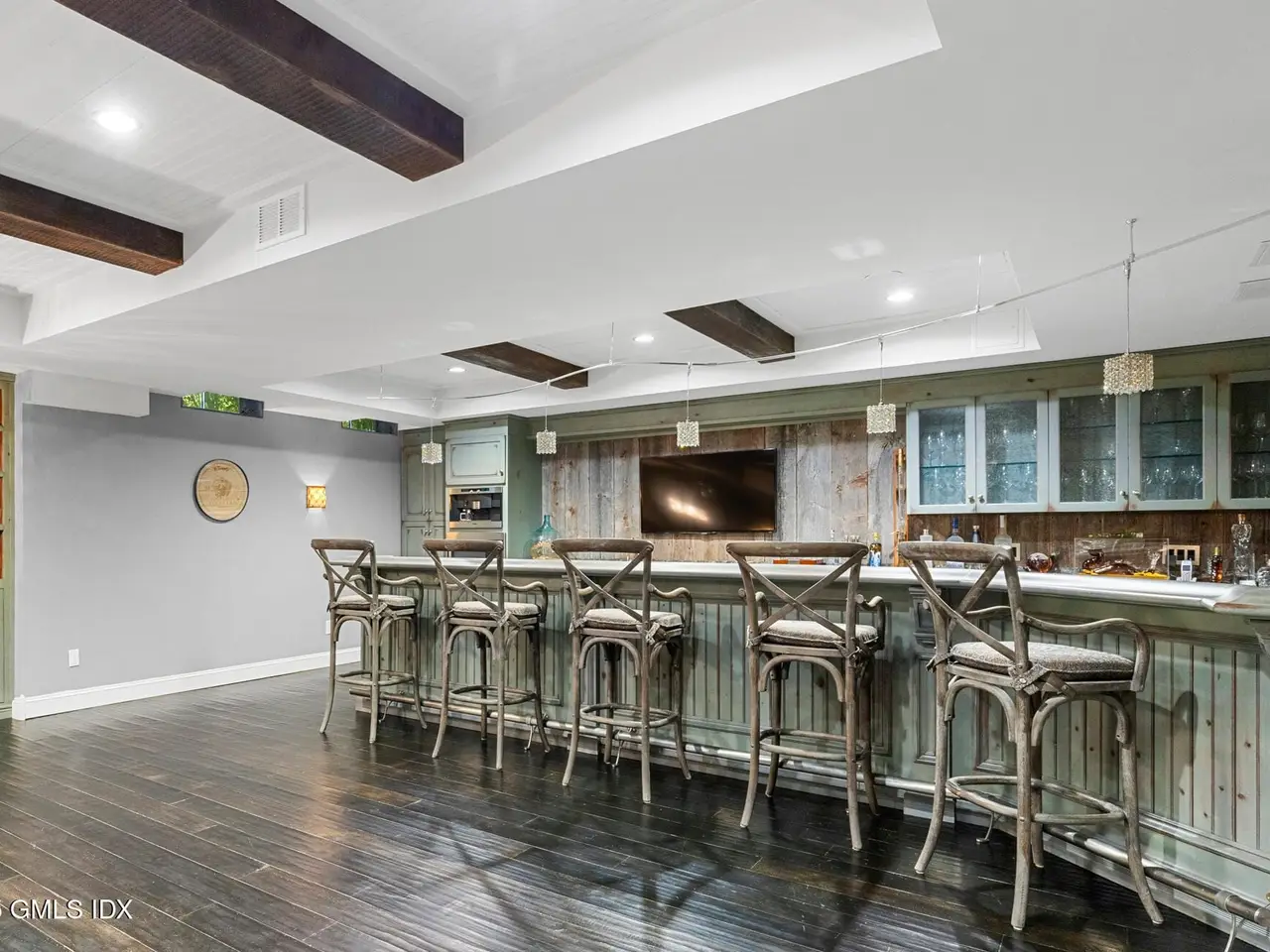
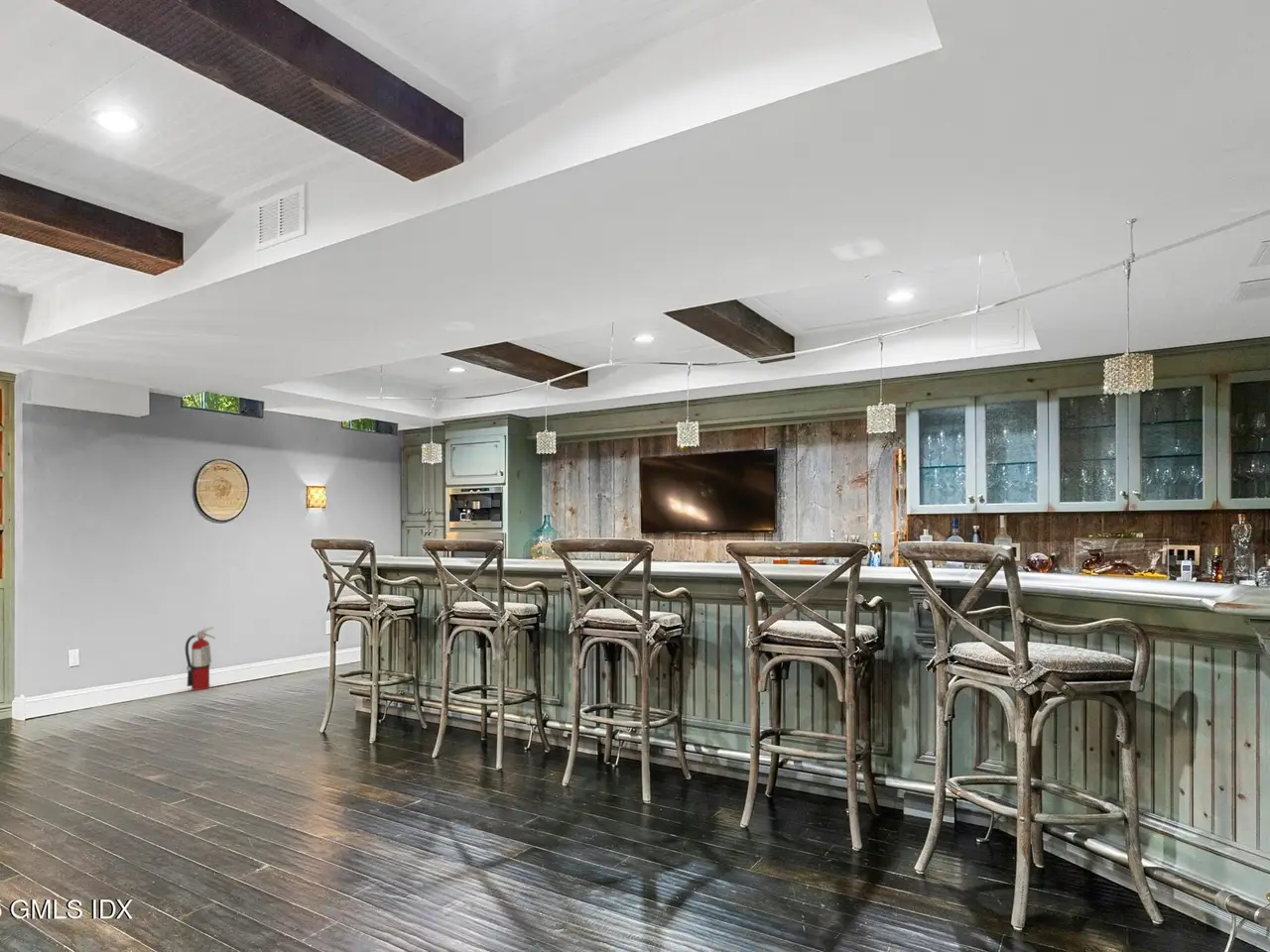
+ fire extinguisher [185,626,216,691]
